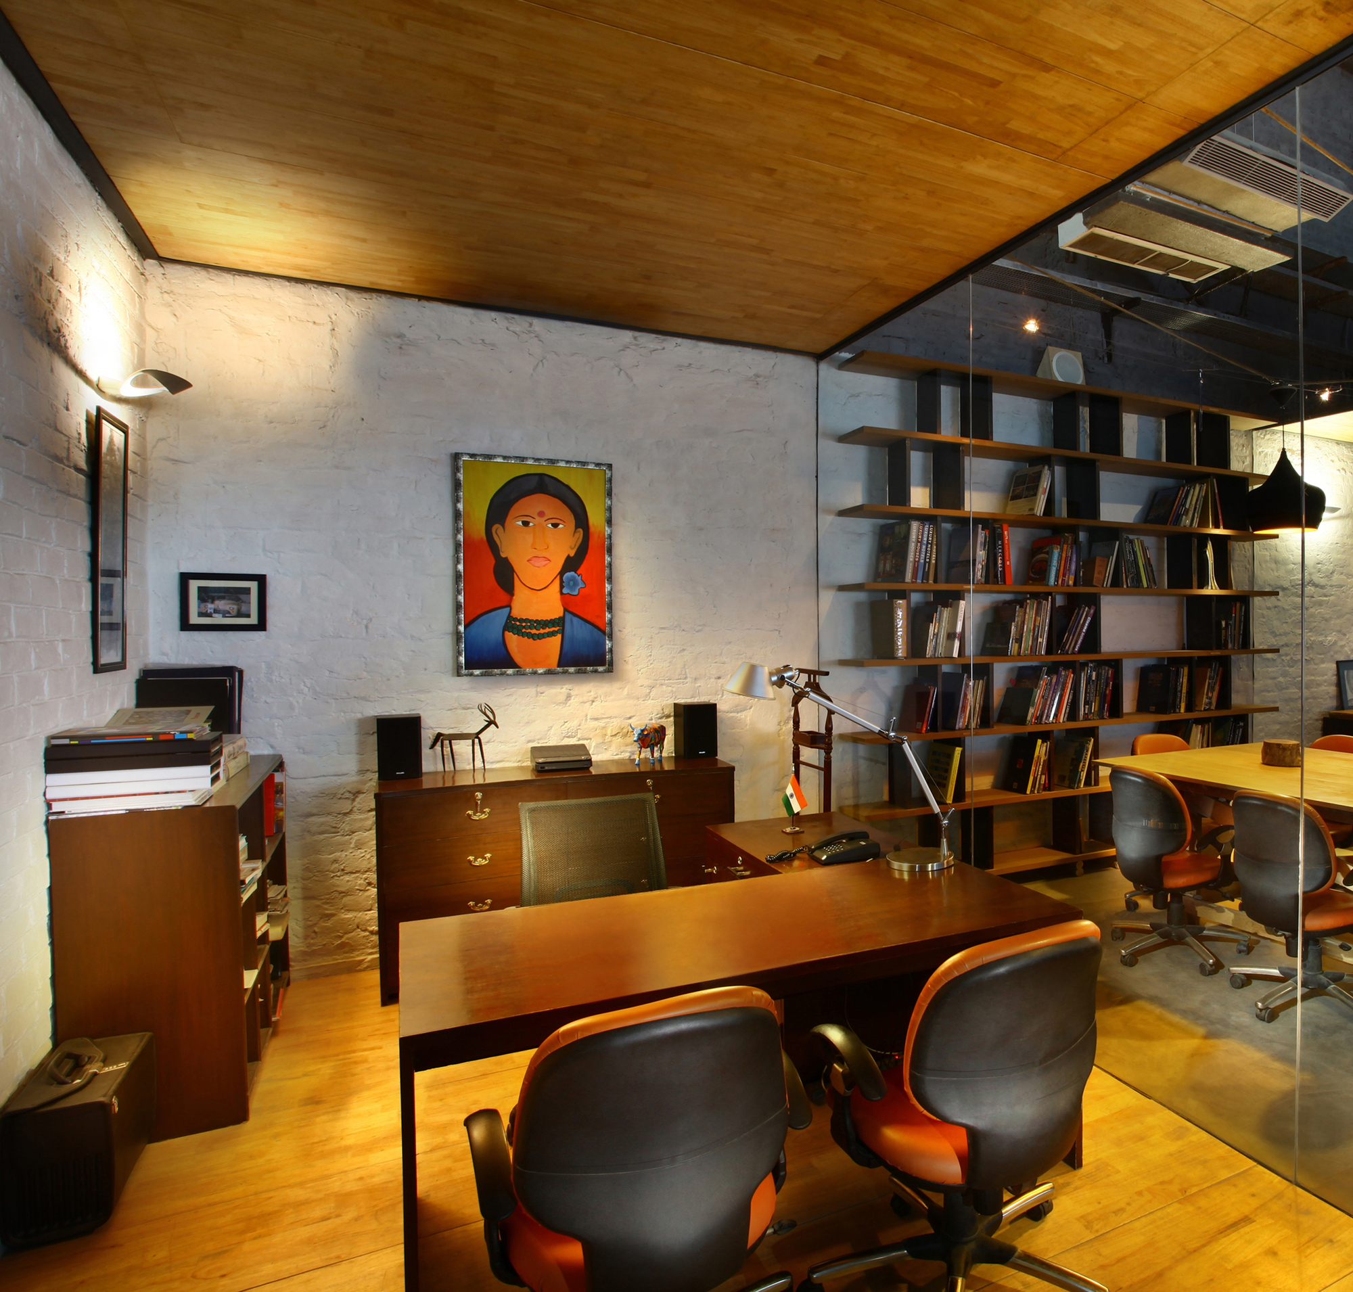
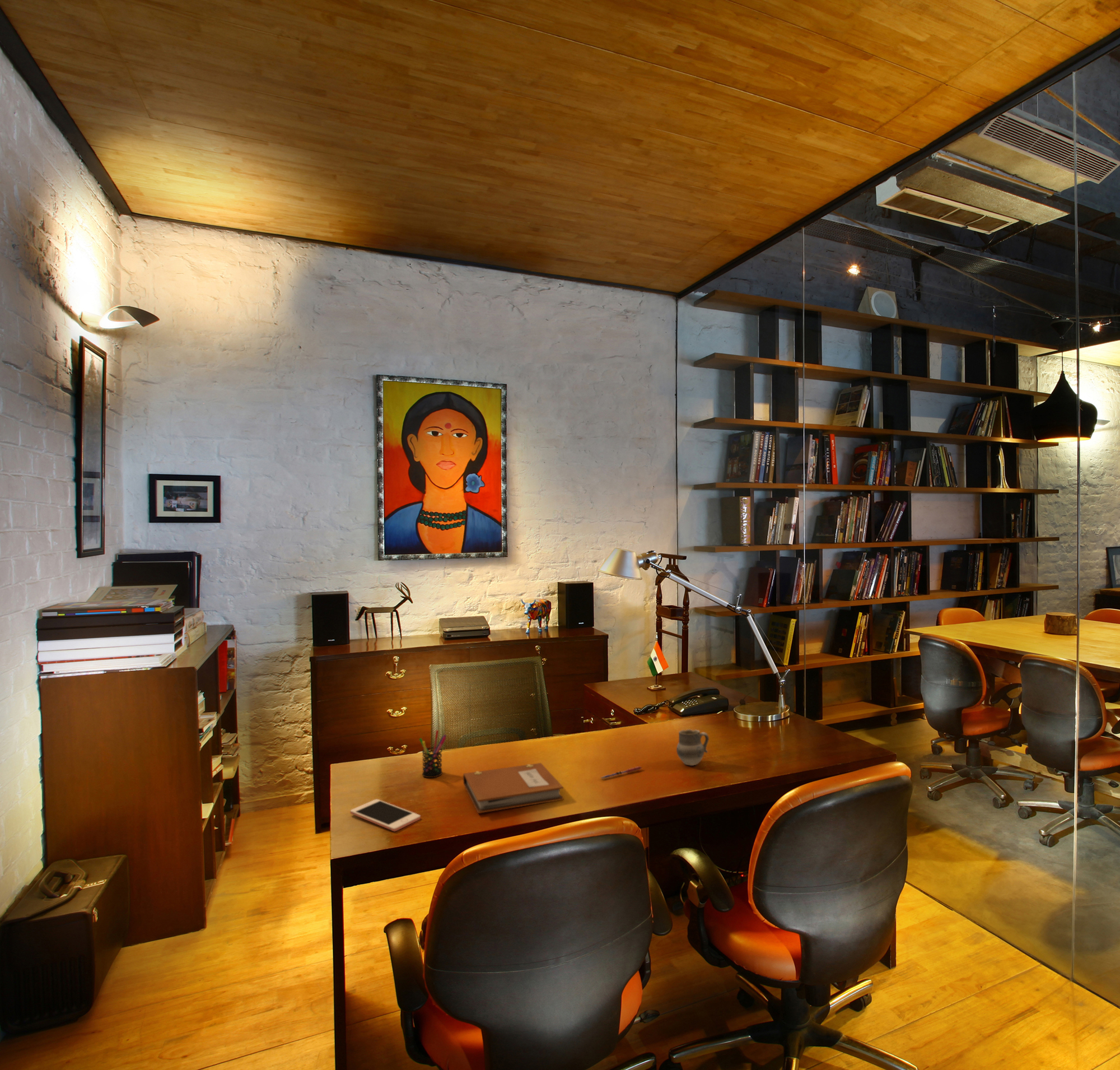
+ pen holder [418,729,447,778]
+ cup [676,729,710,766]
+ pen [600,766,642,780]
+ notebook [463,762,564,814]
+ cell phone [350,799,421,832]
